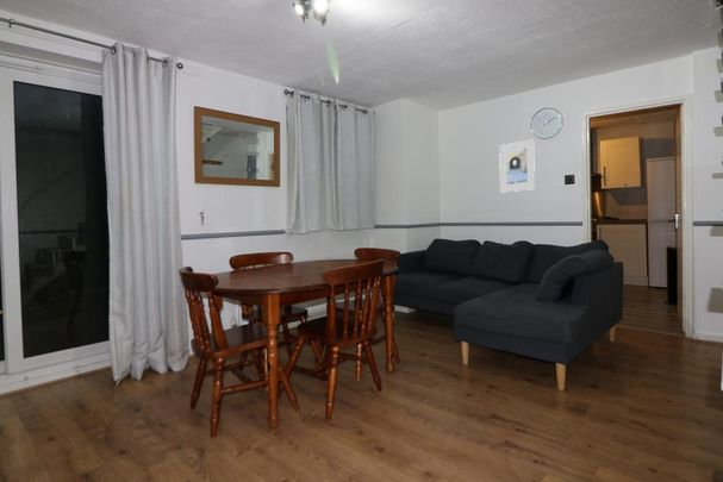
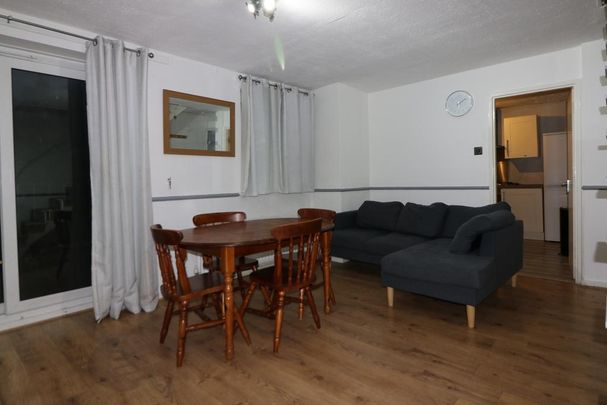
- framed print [498,138,536,193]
